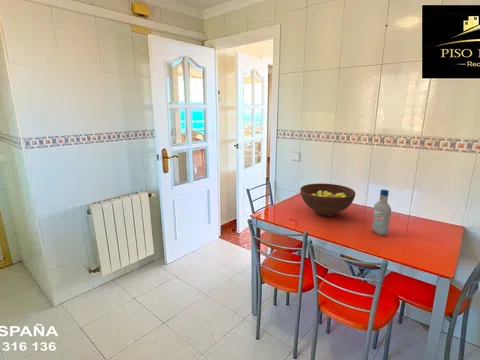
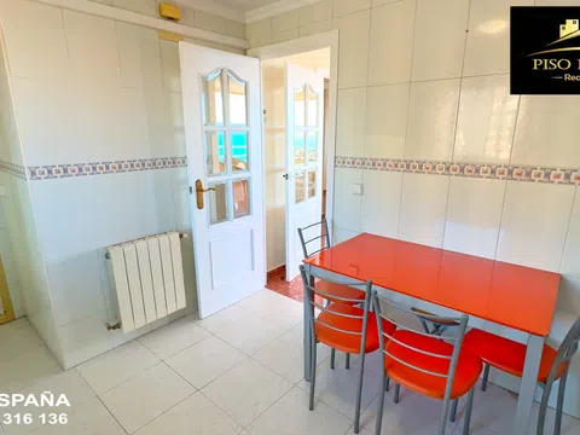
- fruit bowl [299,182,356,217]
- bottle [371,189,392,236]
